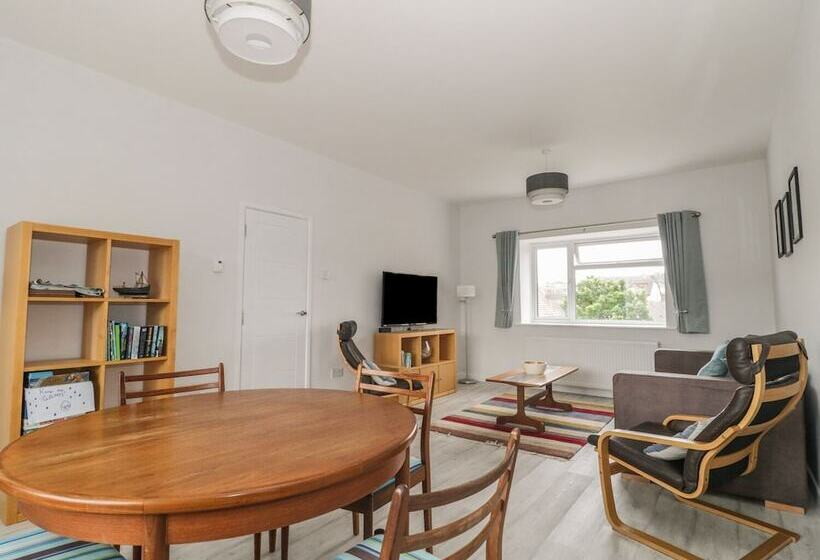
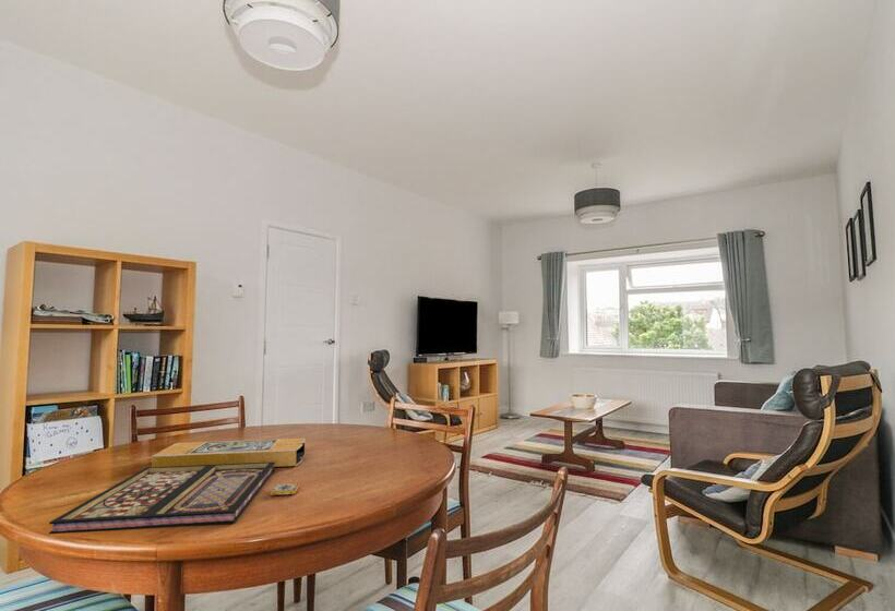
+ board game [48,438,306,535]
